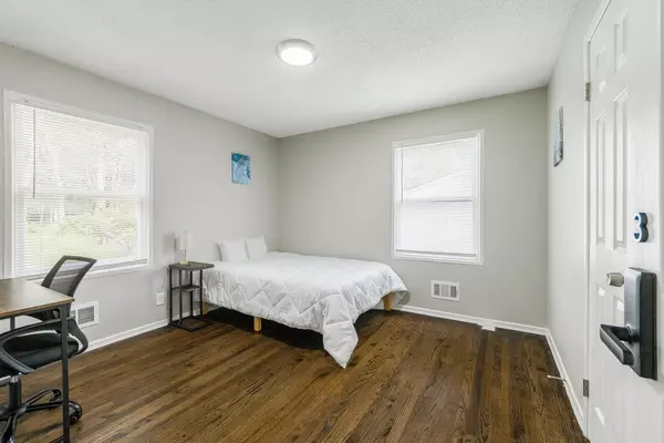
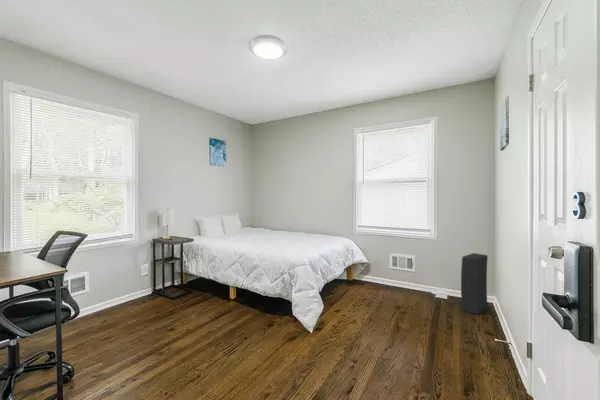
+ speaker [460,252,489,315]
